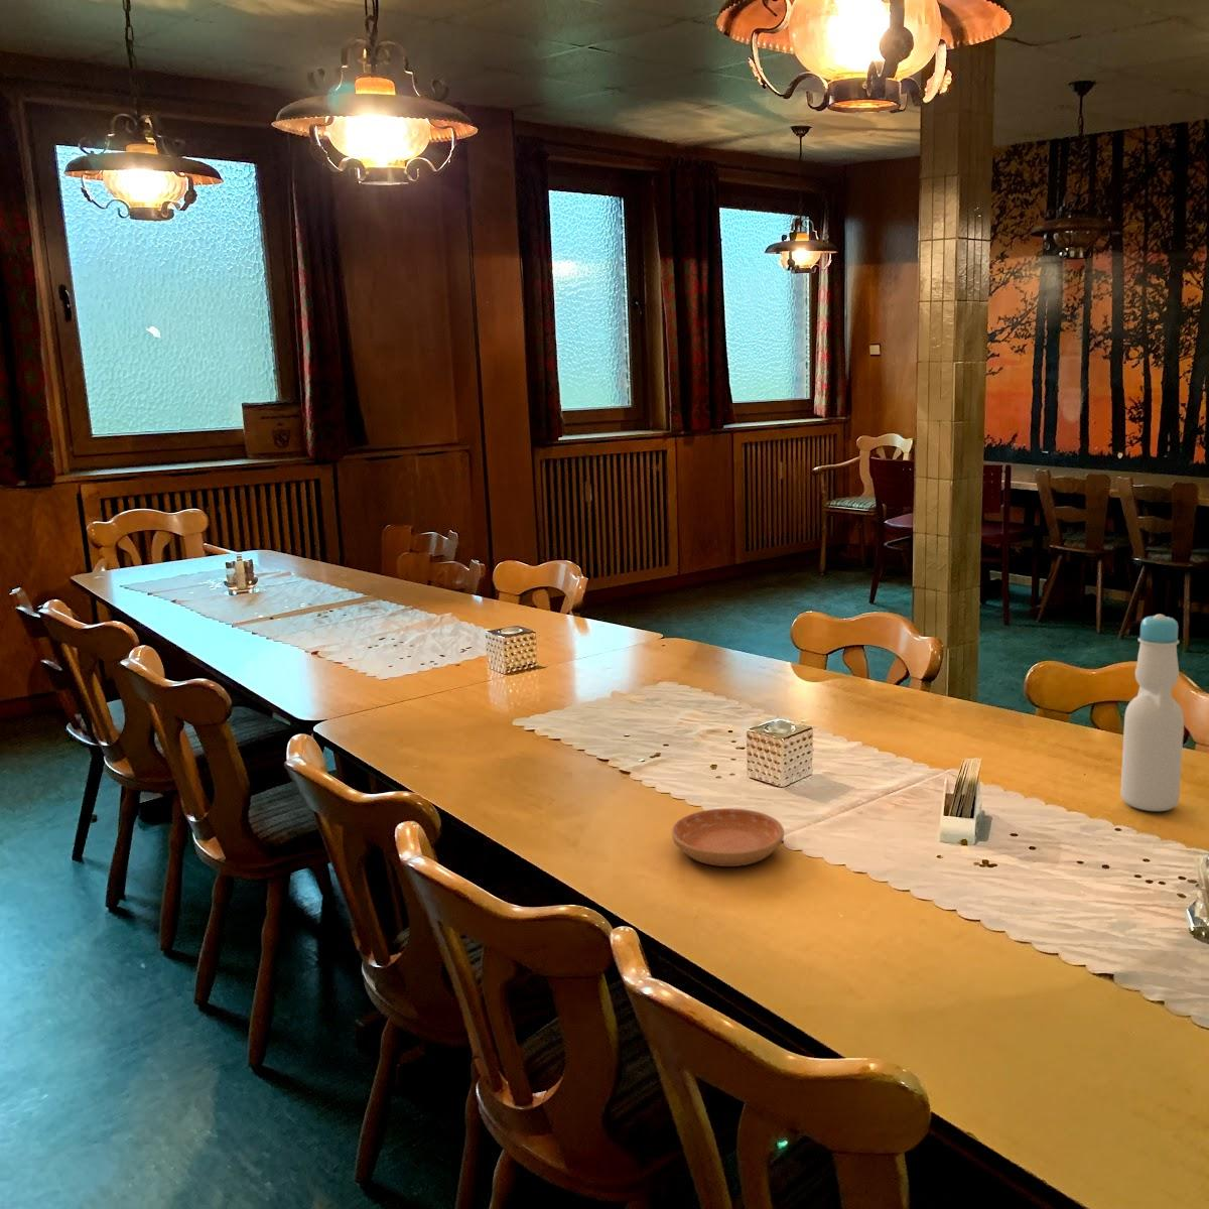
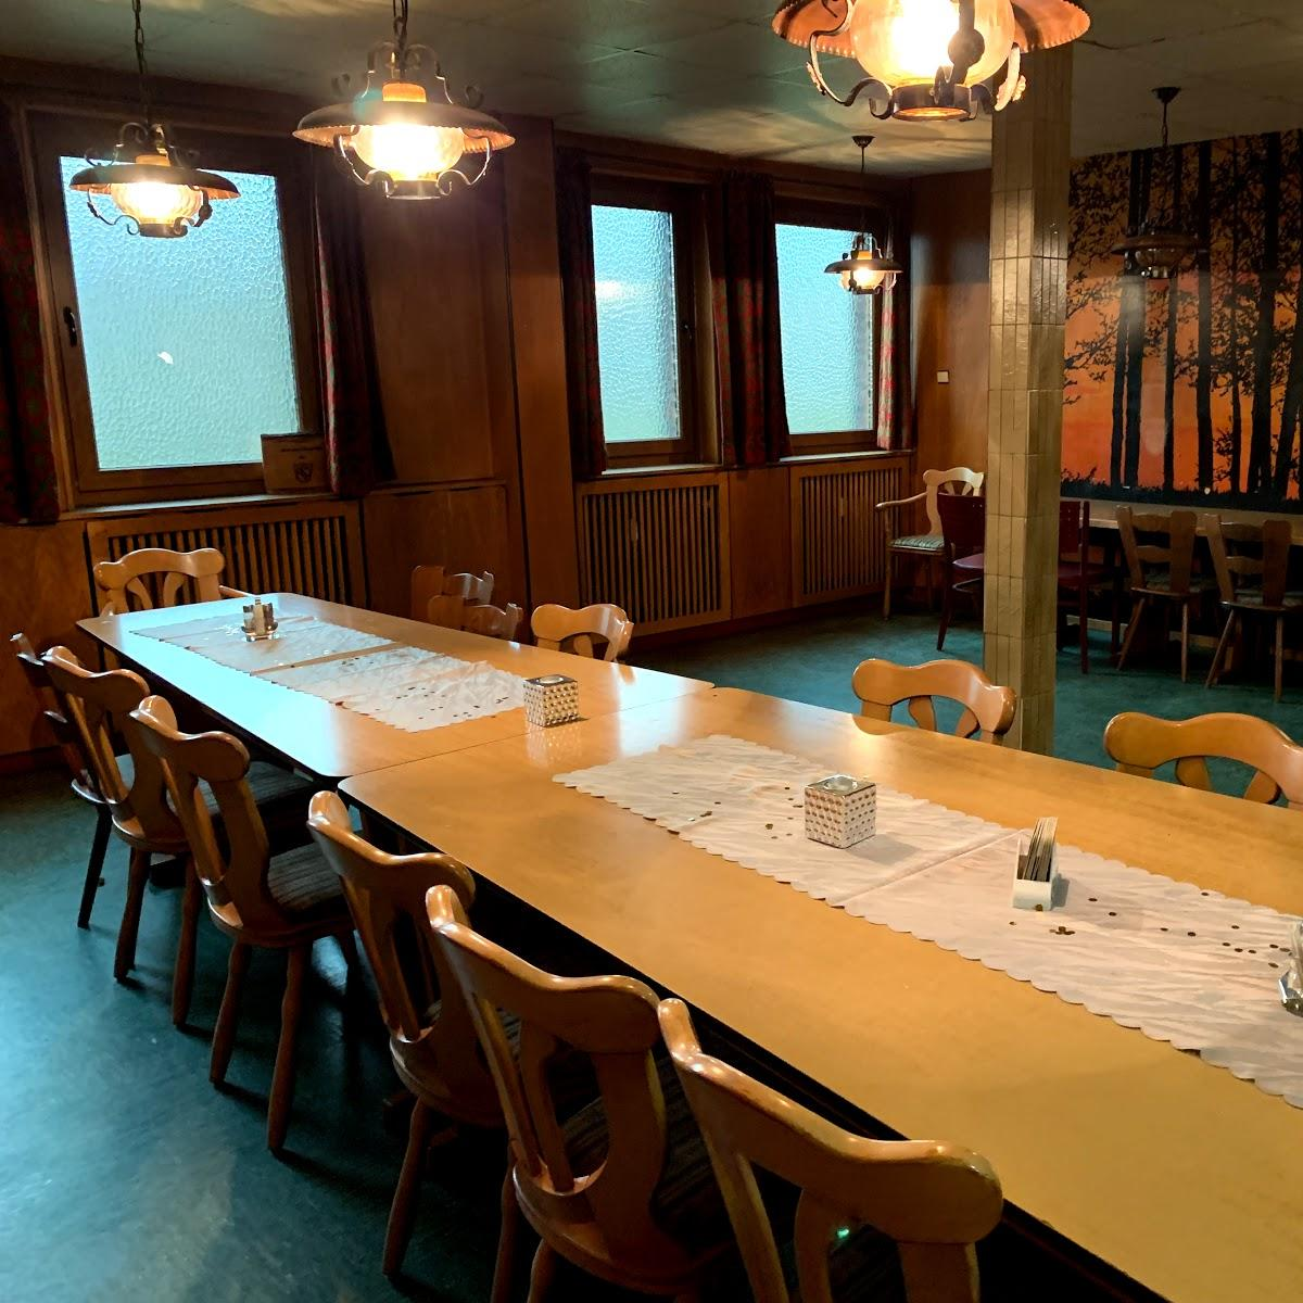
- bottle [1119,613,1185,812]
- saucer [671,808,785,868]
